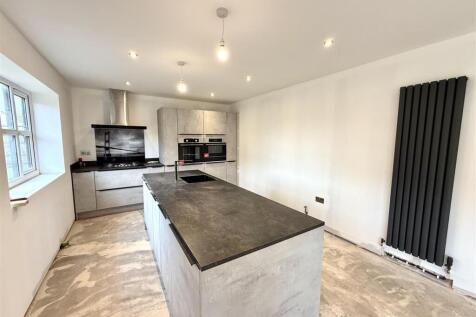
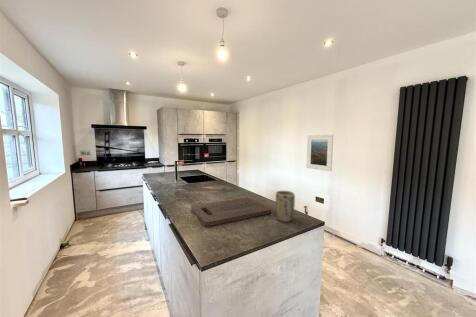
+ plant pot [275,190,296,223]
+ cutting board [190,197,272,227]
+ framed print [306,134,334,172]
